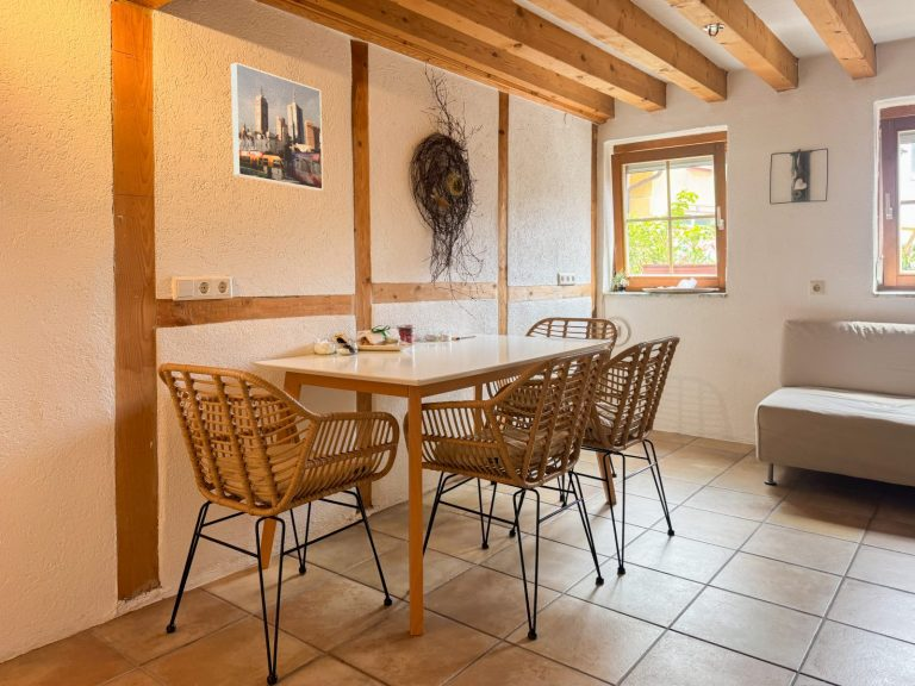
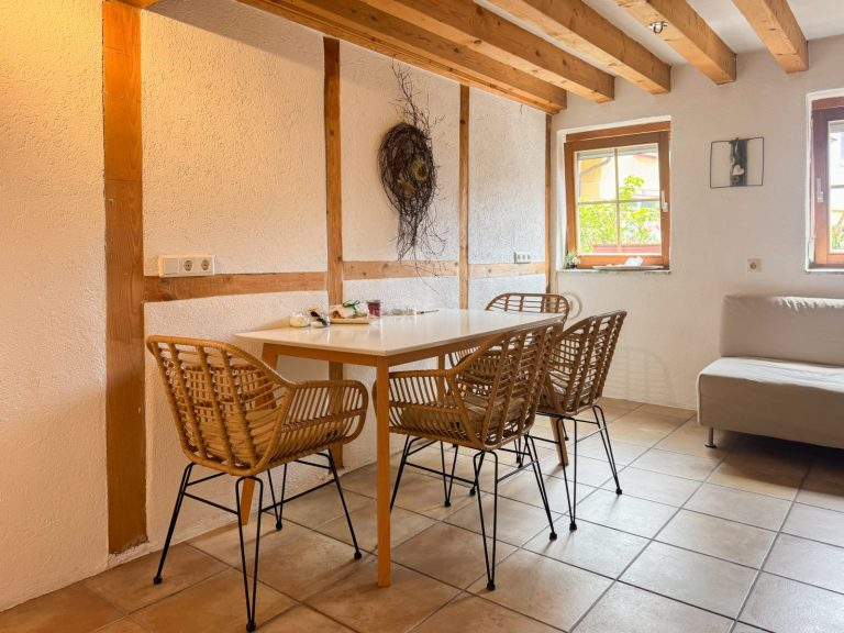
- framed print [230,62,324,192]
